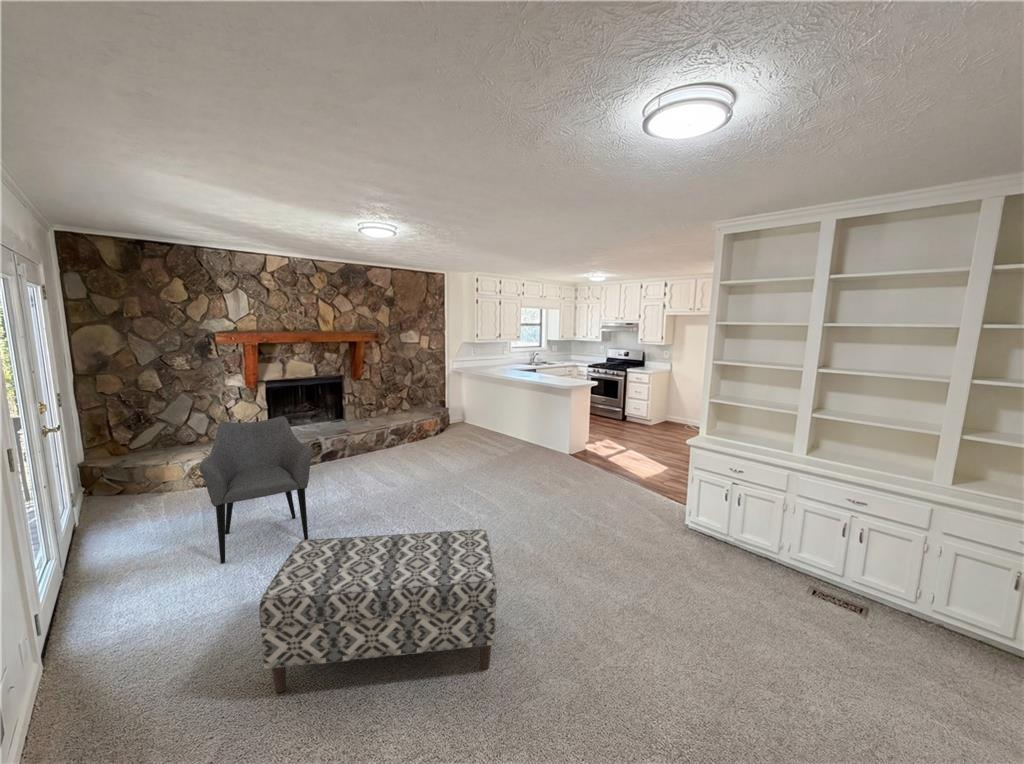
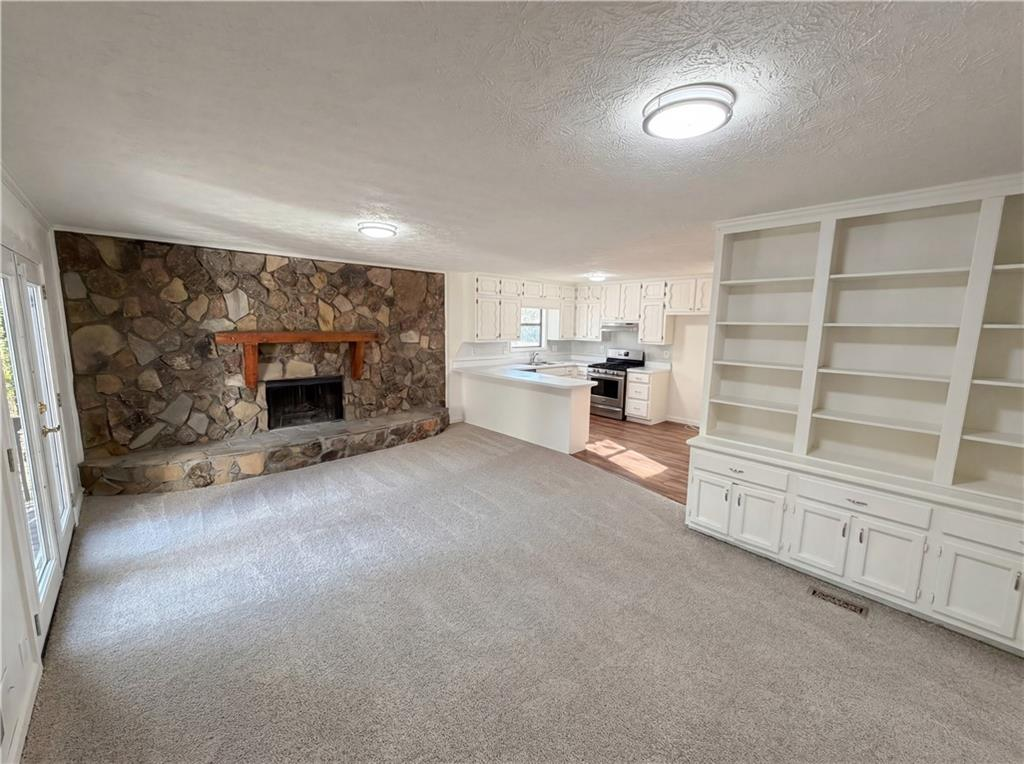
- armchair [199,415,314,564]
- bench [258,528,498,694]
